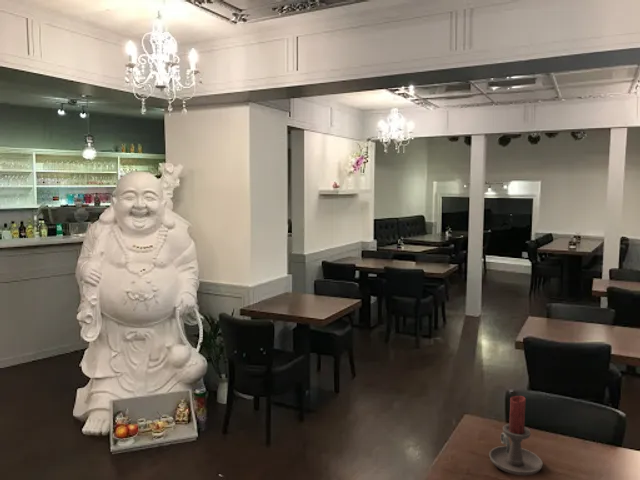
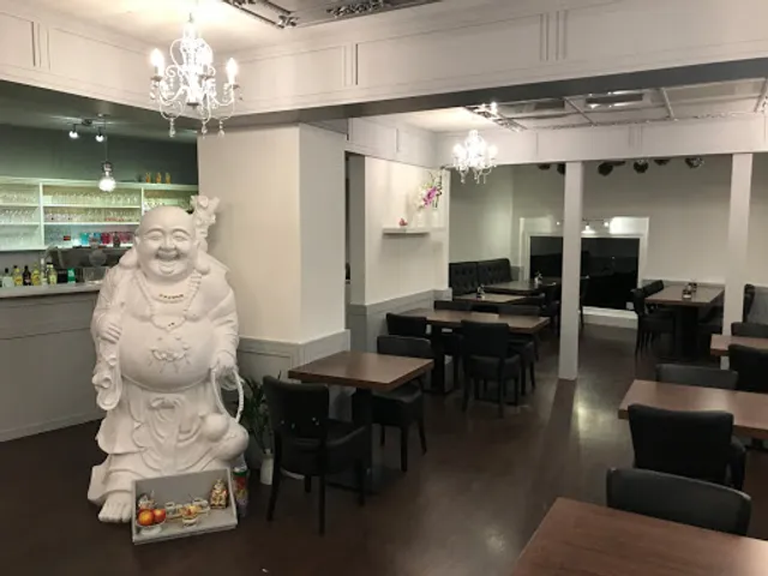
- candle holder [488,395,543,476]
